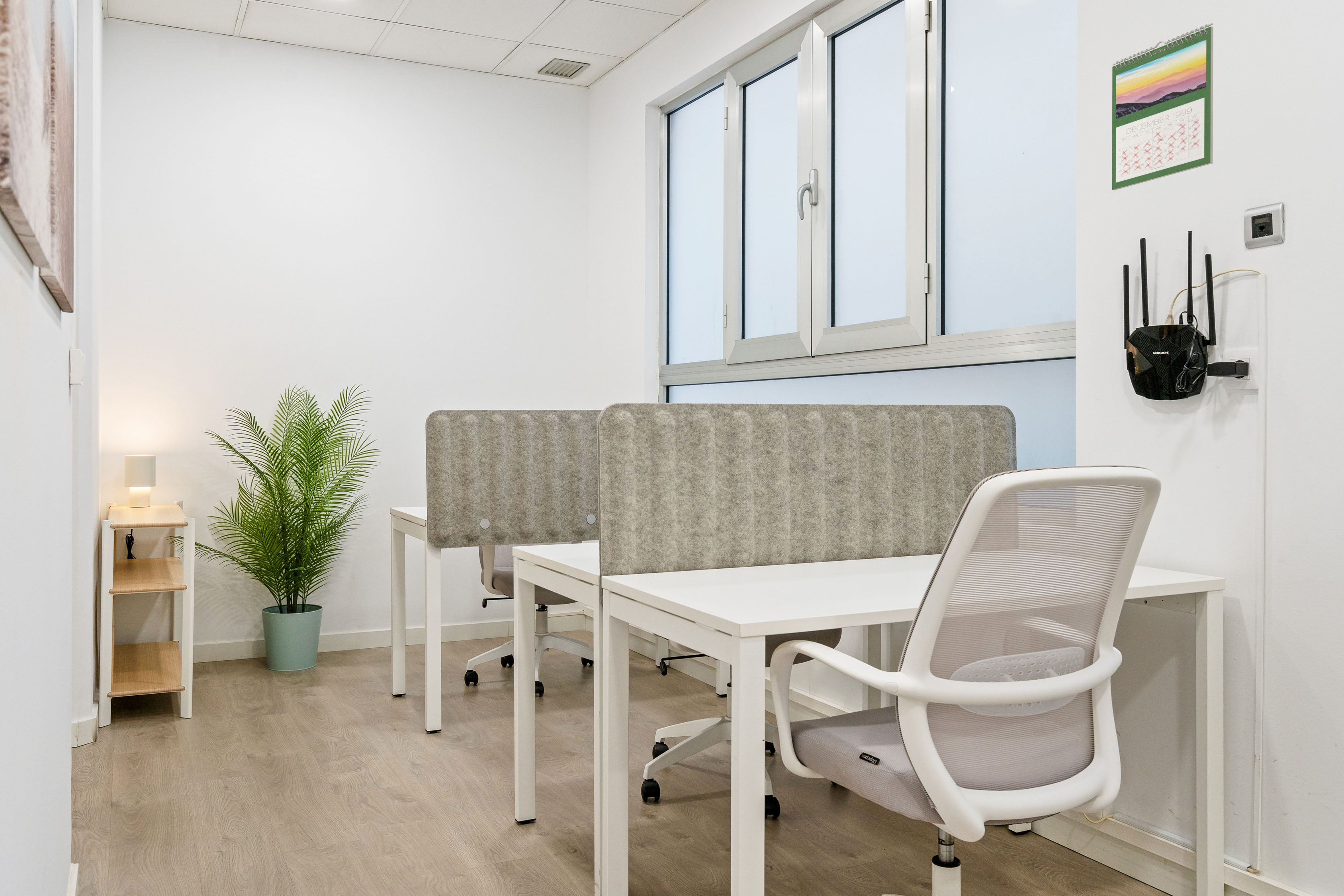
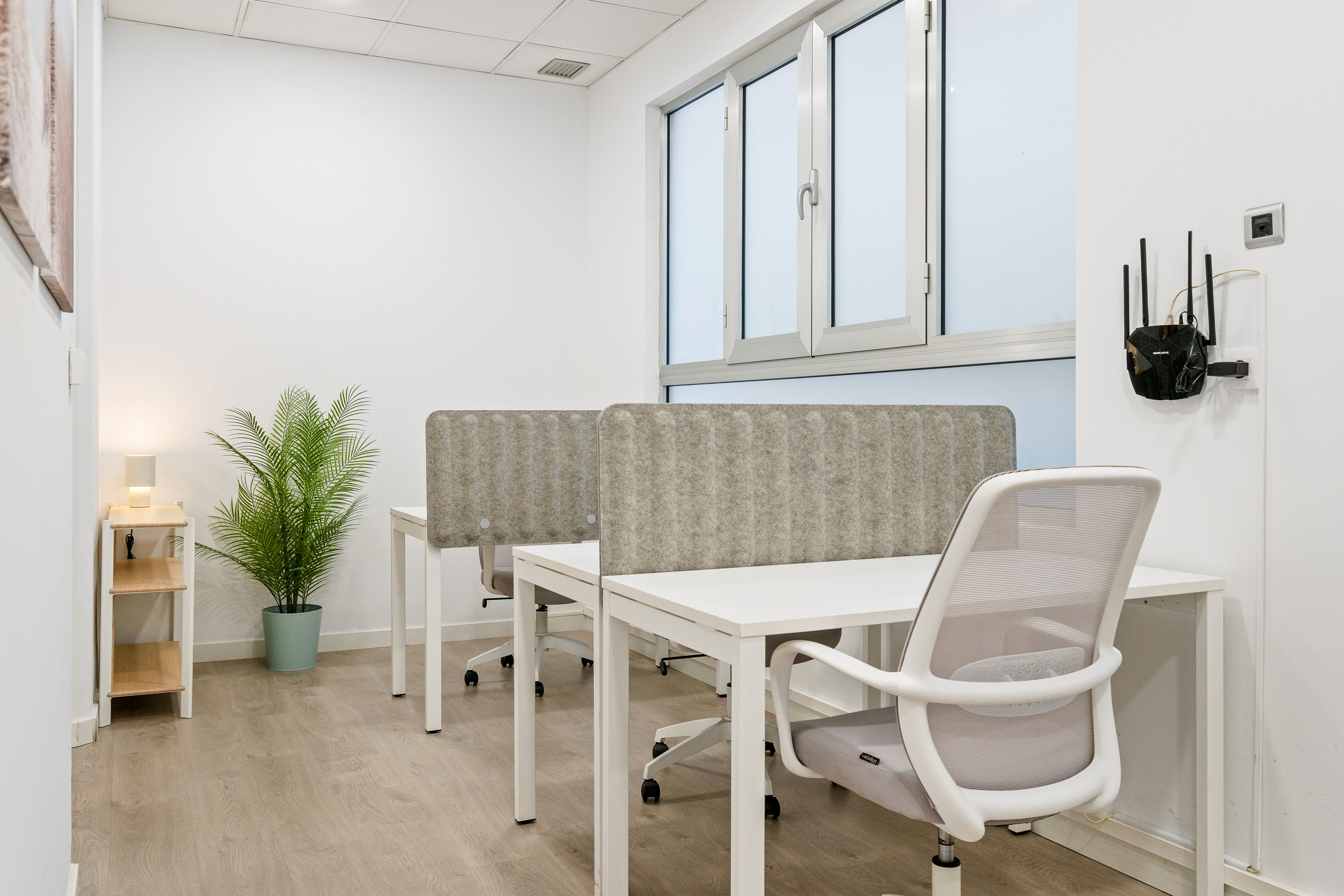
- calendar [1111,23,1214,191]
